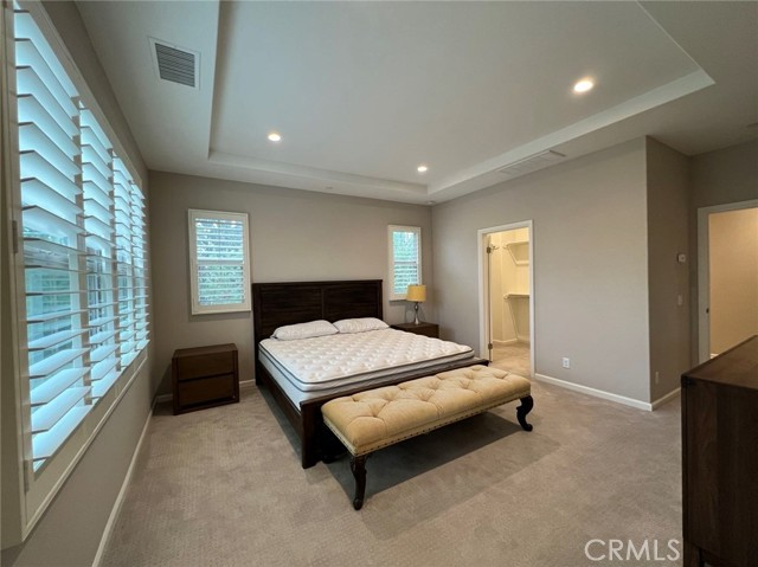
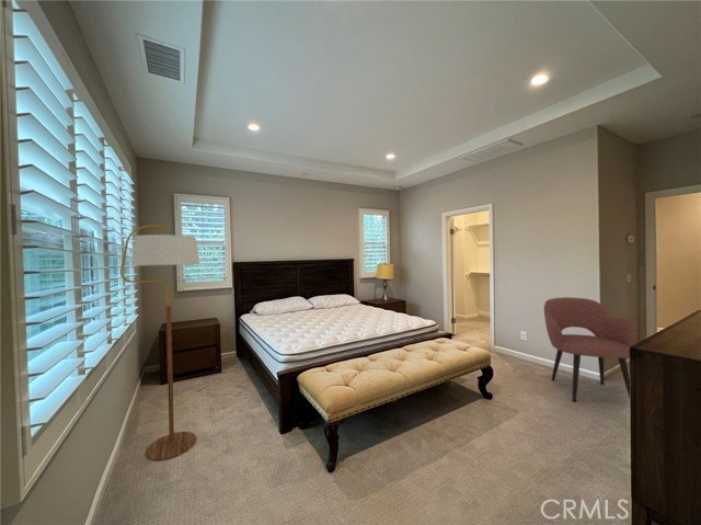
+ floor lamp [119,224,200,461]
+ armchair [543,296,639,402]
